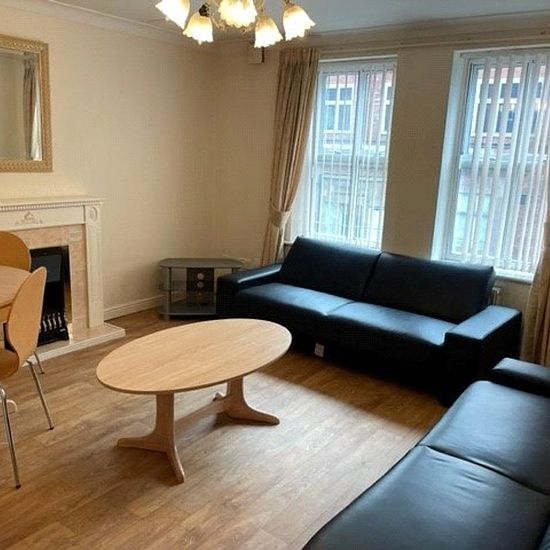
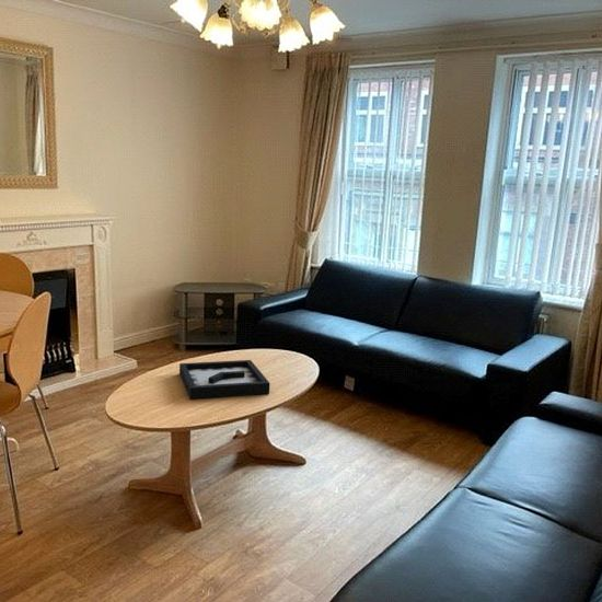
+ decorative tray [178,359,270,401]
